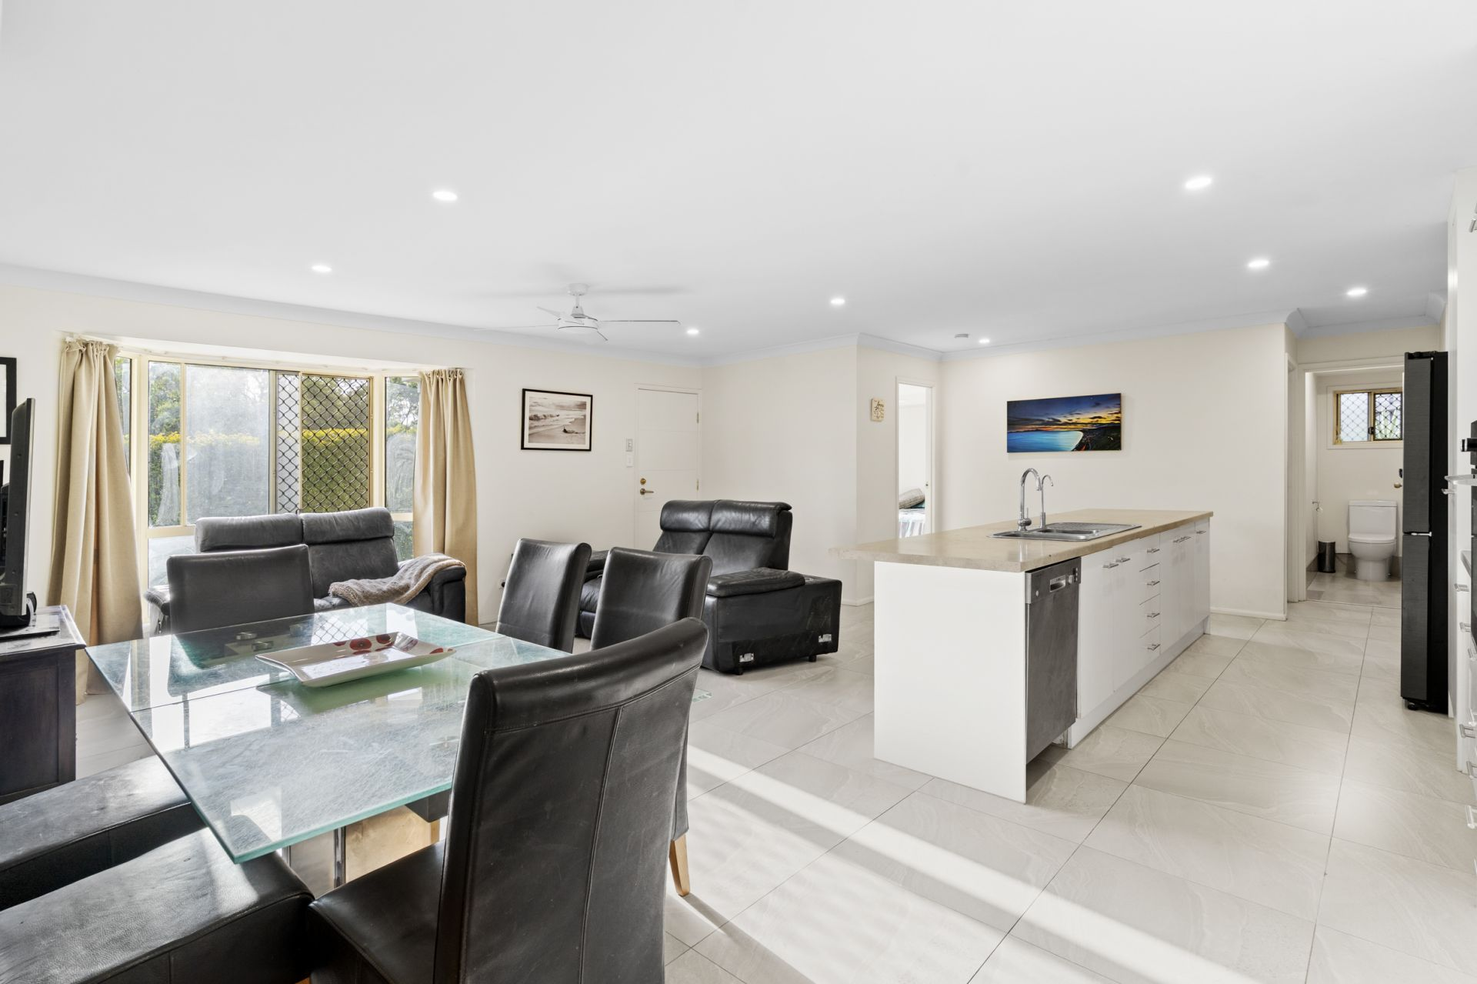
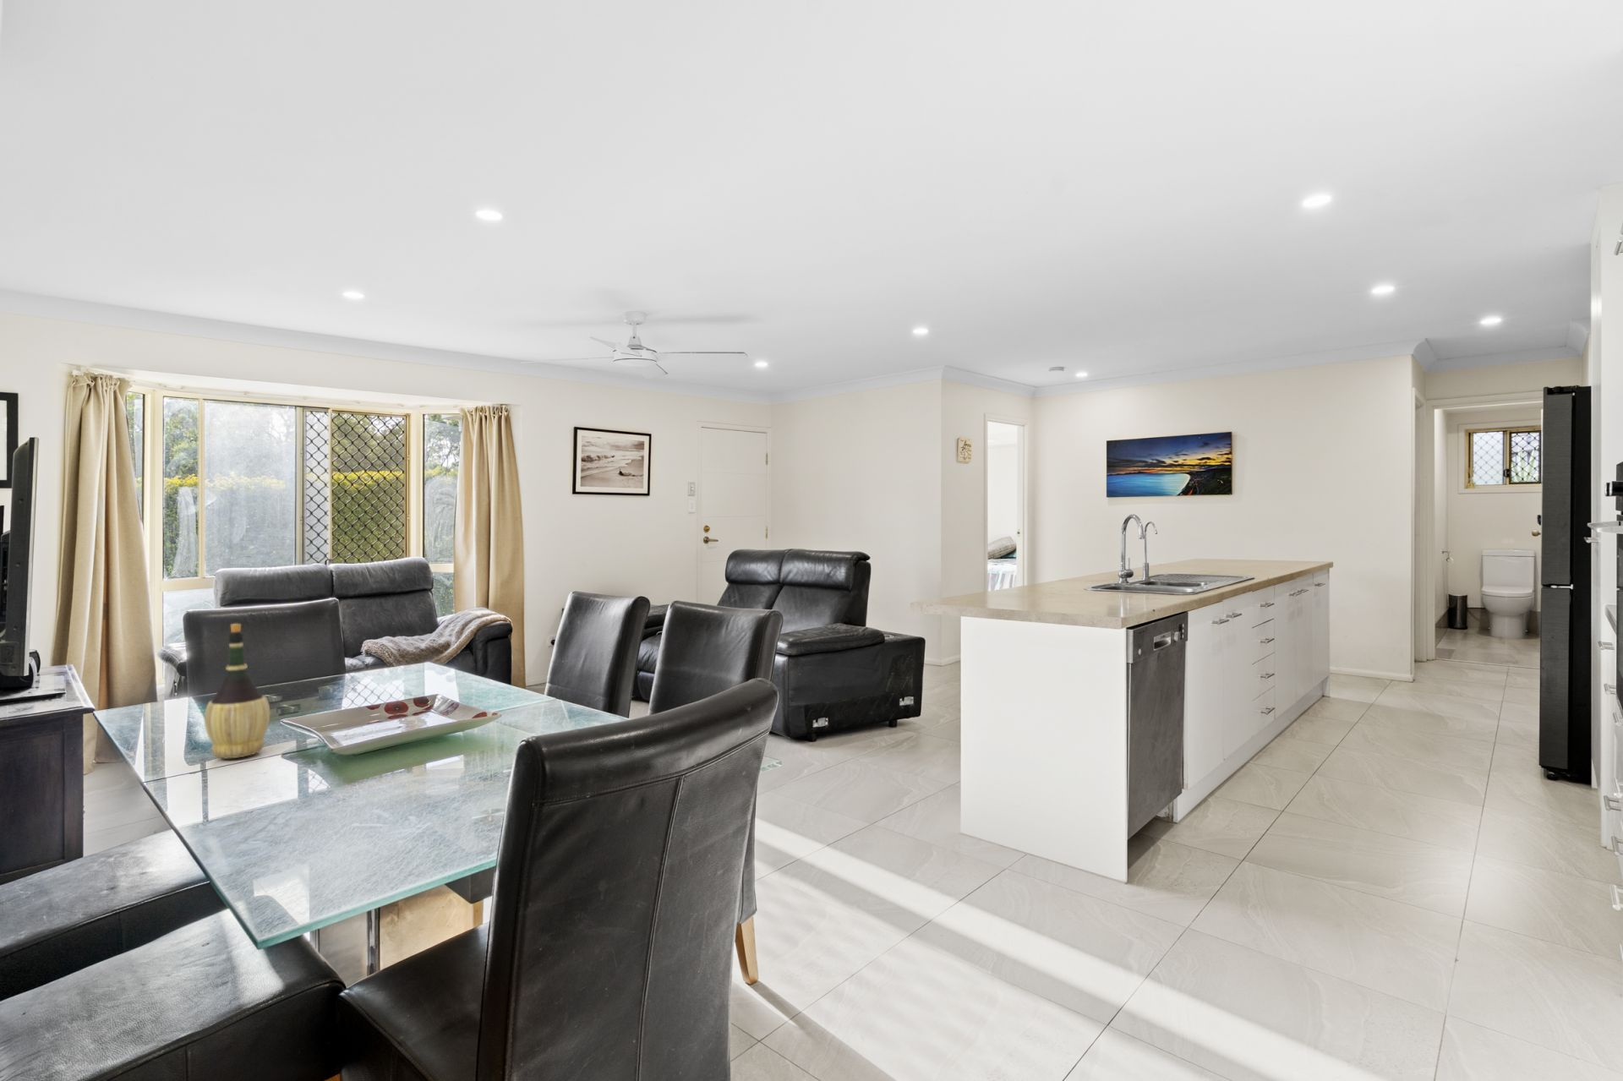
+ wine bottle [204,623,272,760]
